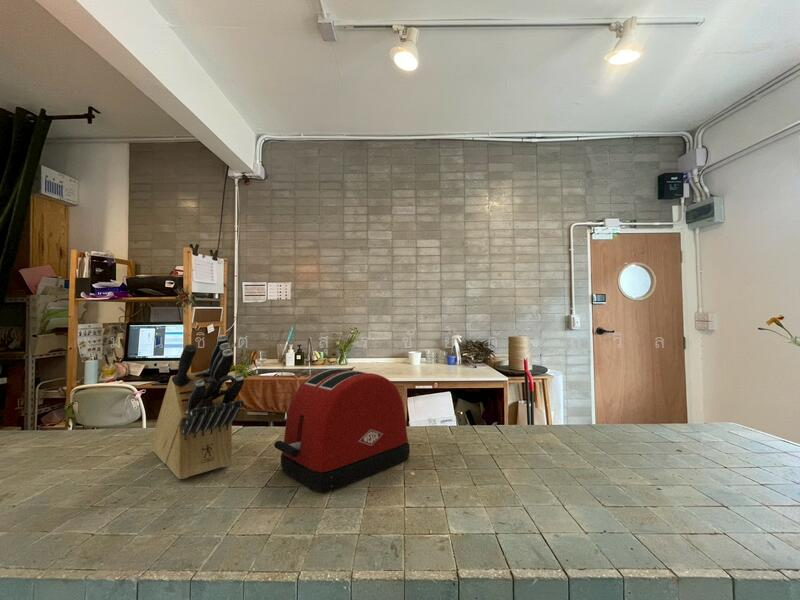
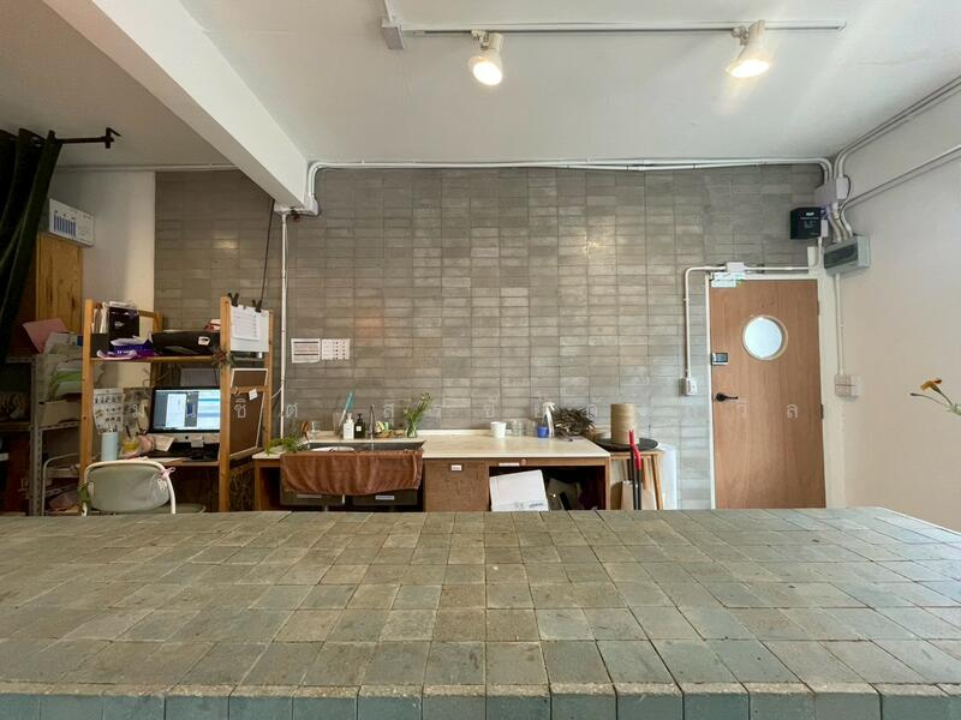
- knife block [151,334,245,480]
- toaster [273,368,411,493]
